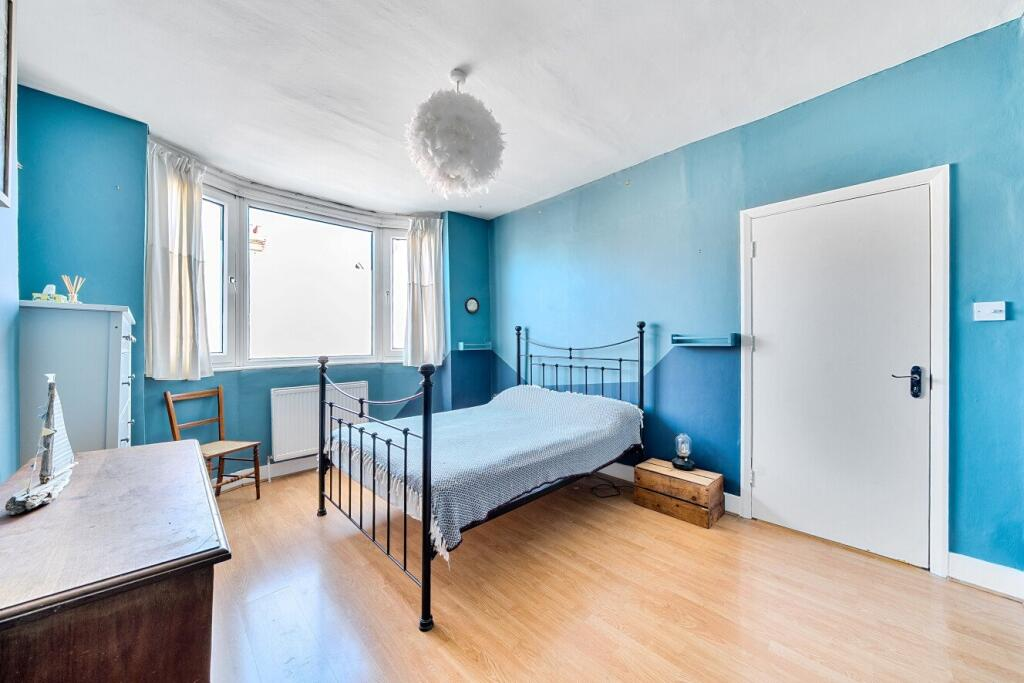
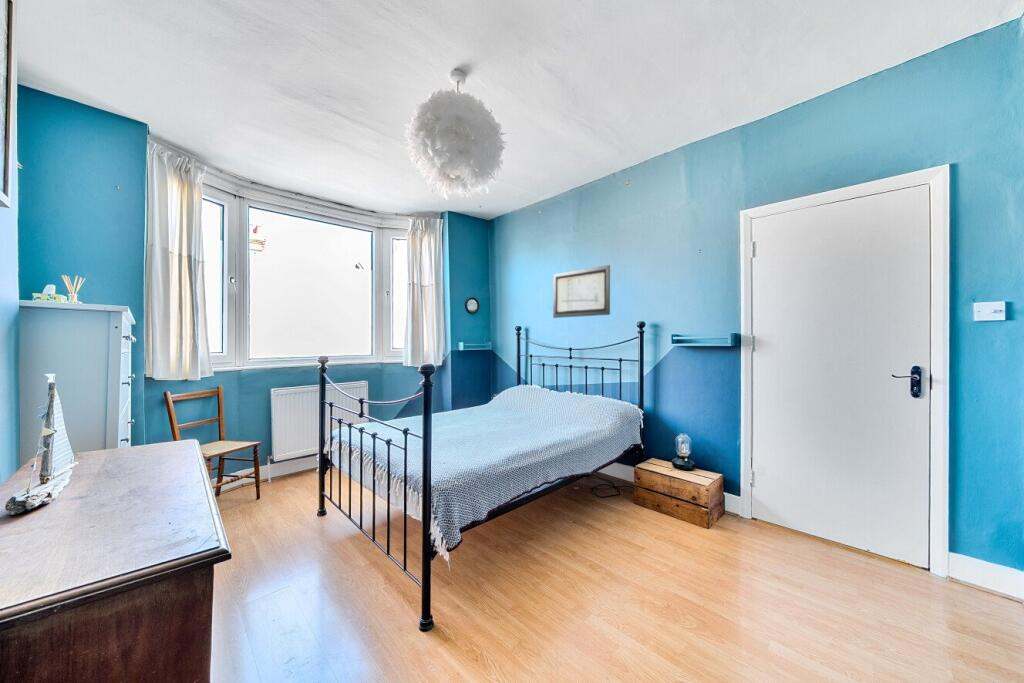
+ wall art [552,264,611,319]
